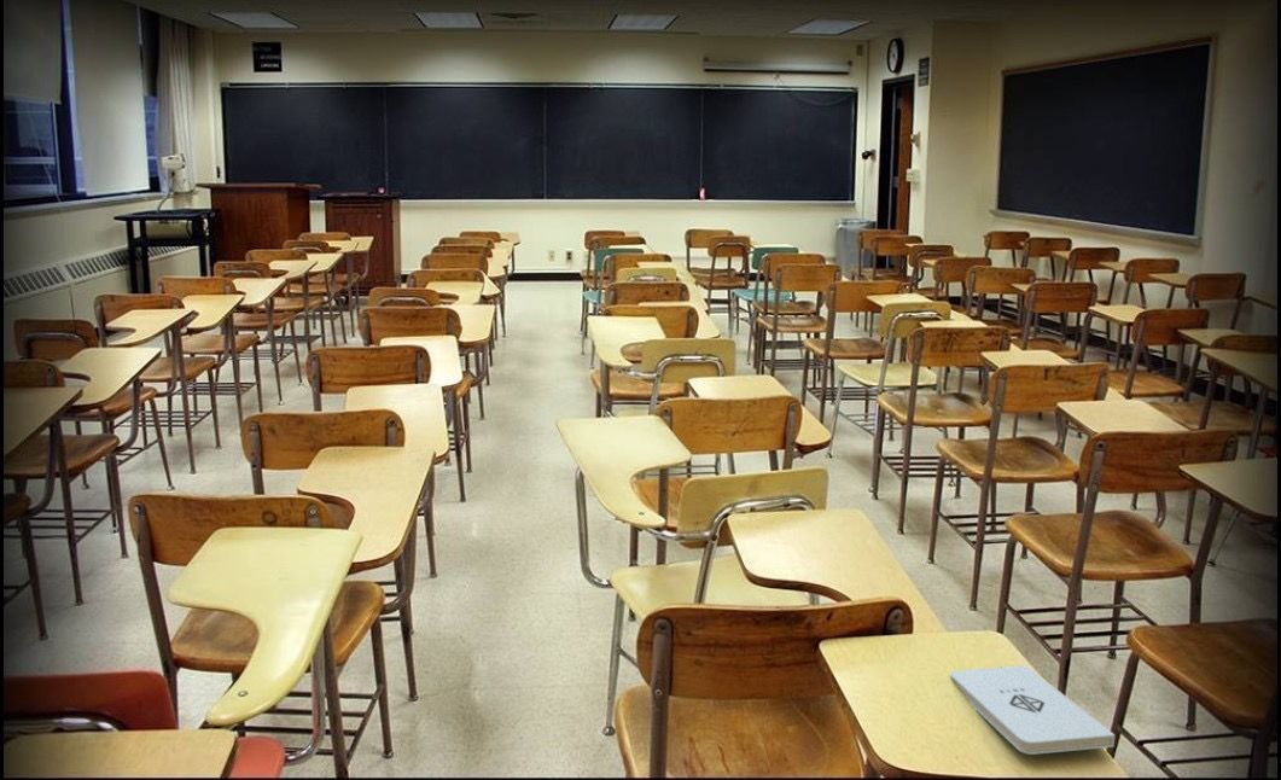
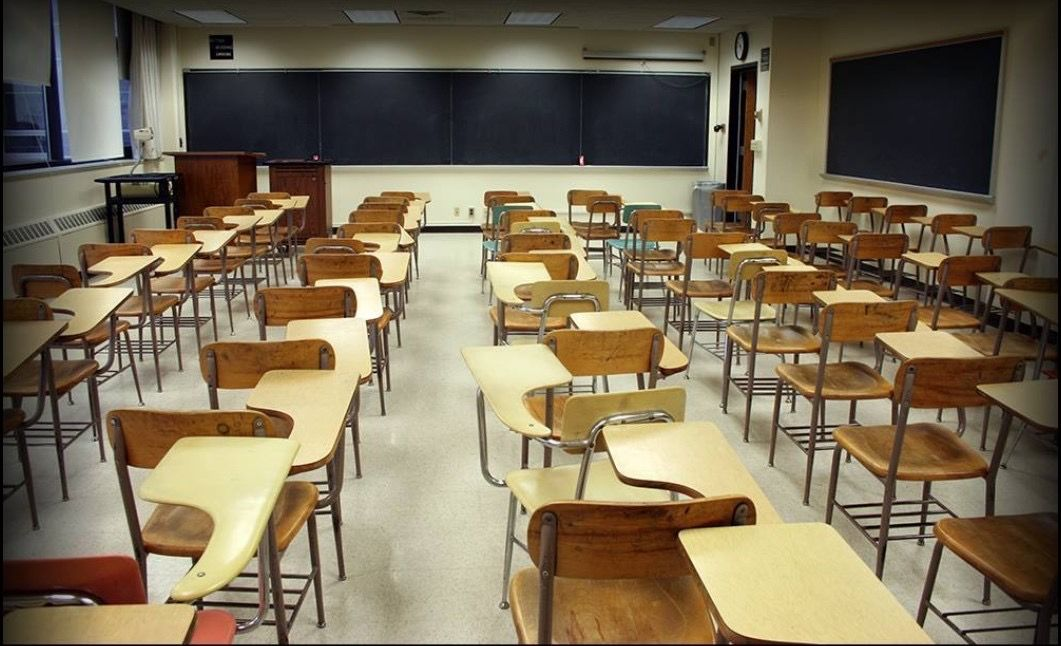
- notepad [949,664,1116,756]
